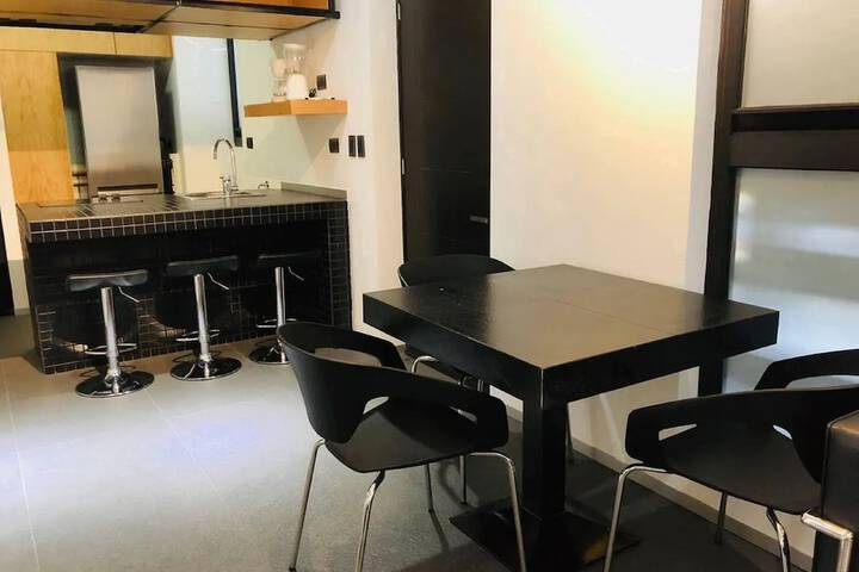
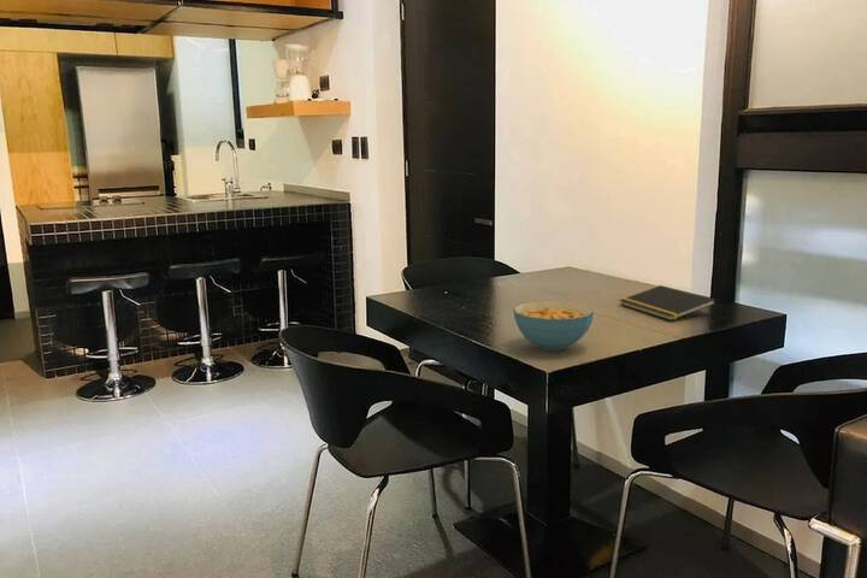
+ notepad [618,284,716,322]
+ cereal bowl [512,300,595,352]
